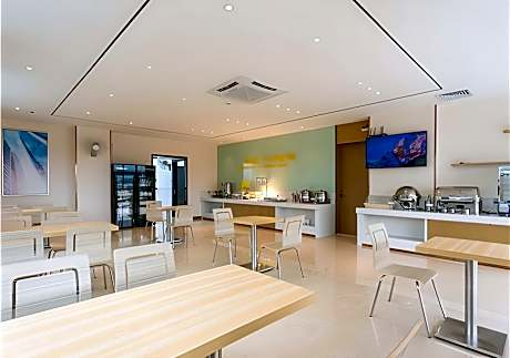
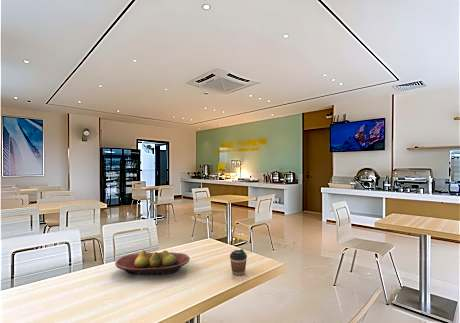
+ fruit bowl [114,249,191,276]
+ coffee cup [229,248,248,277]
